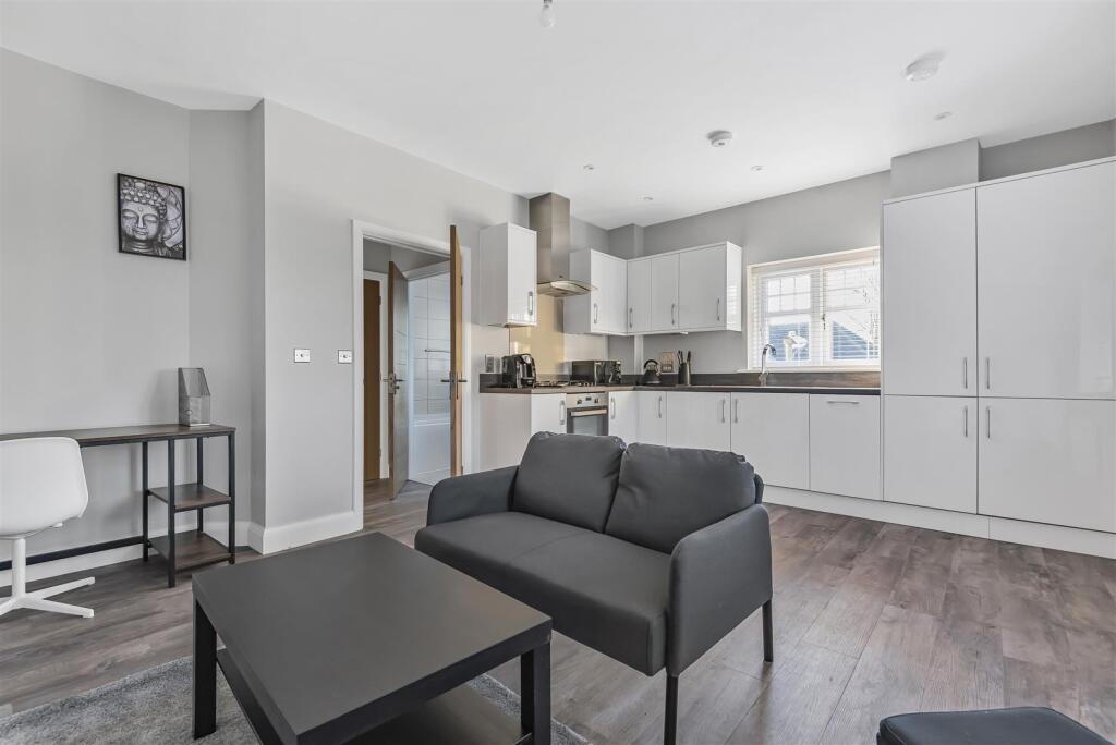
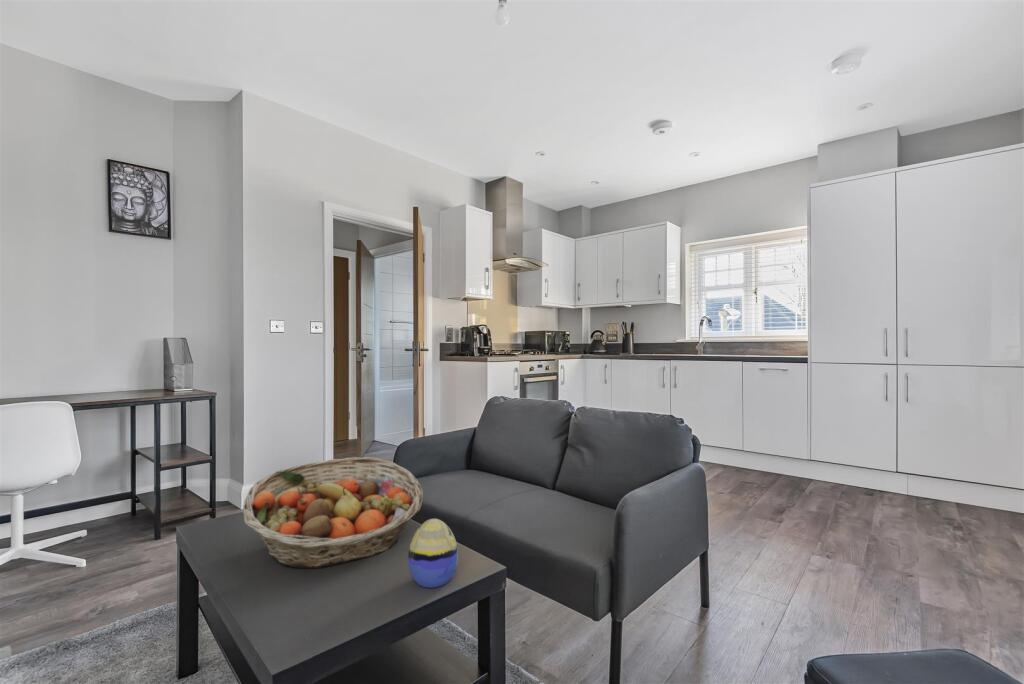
+ decorative egg [407,518,459,589]
+ fruit basket [242,456,424,569]
